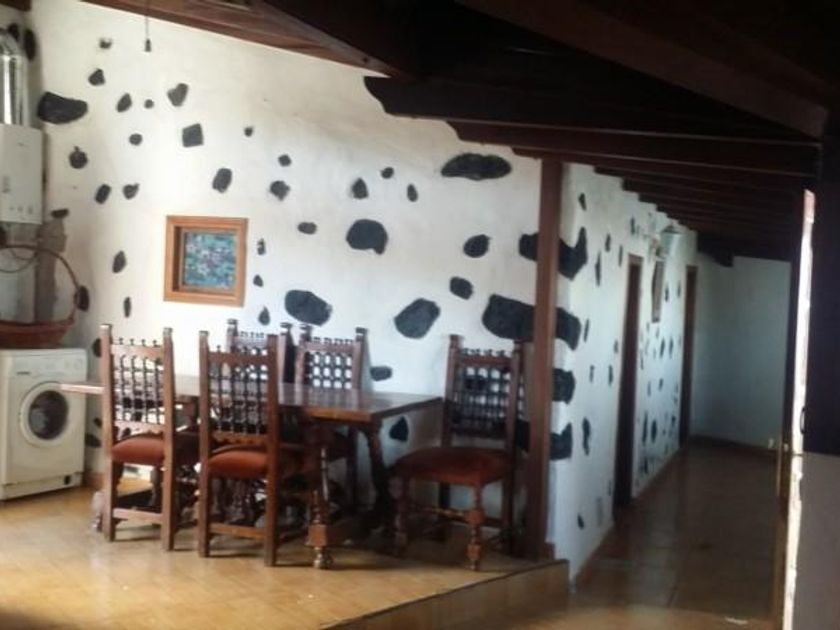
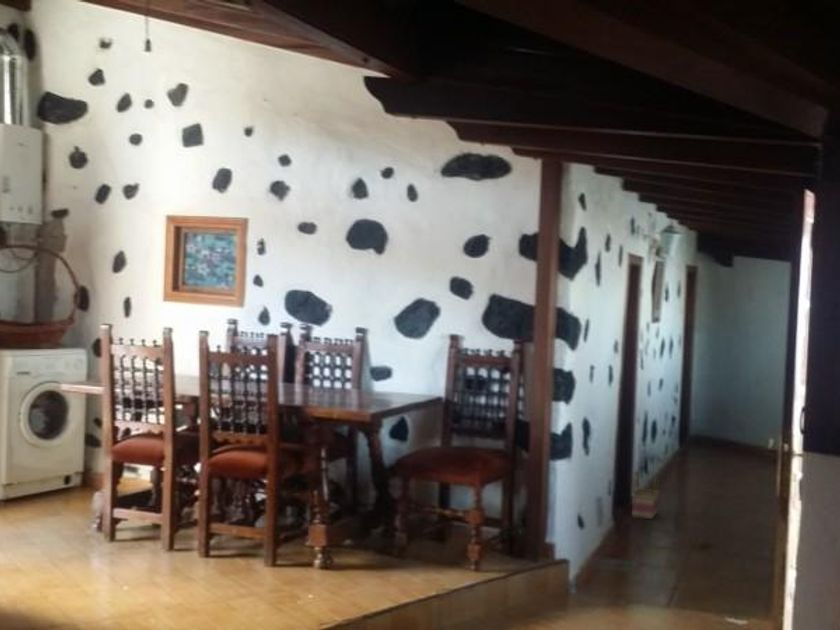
+ basket [631,470,660,521]
